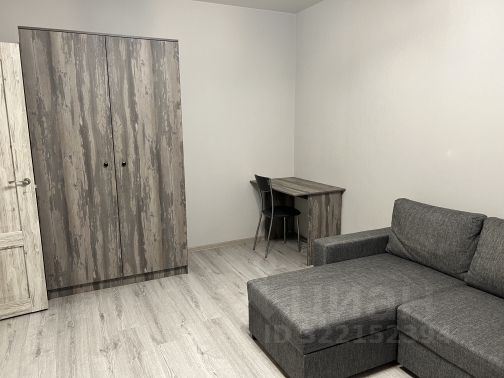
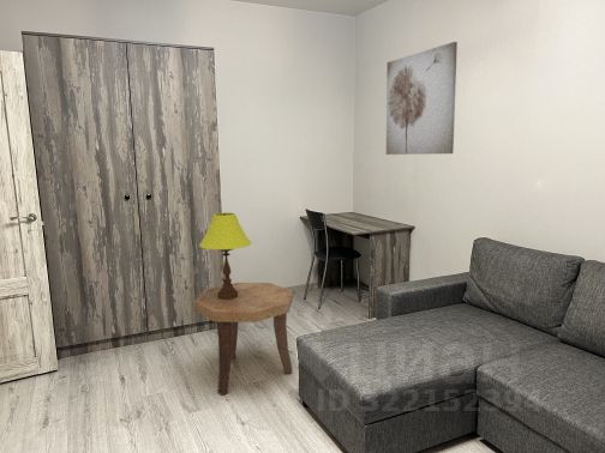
+ wall art [385,41,459,156]
+ side table [193,282,294,395]
+ table lamp [198,212,252,300]
